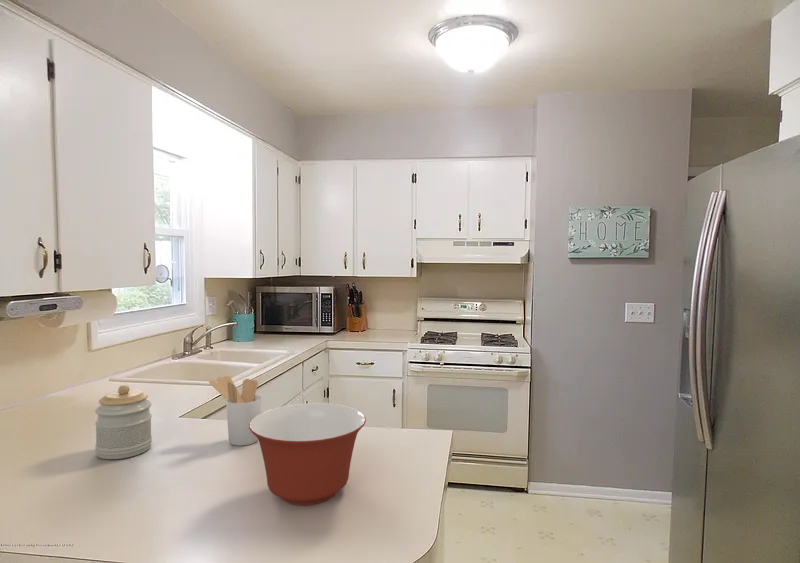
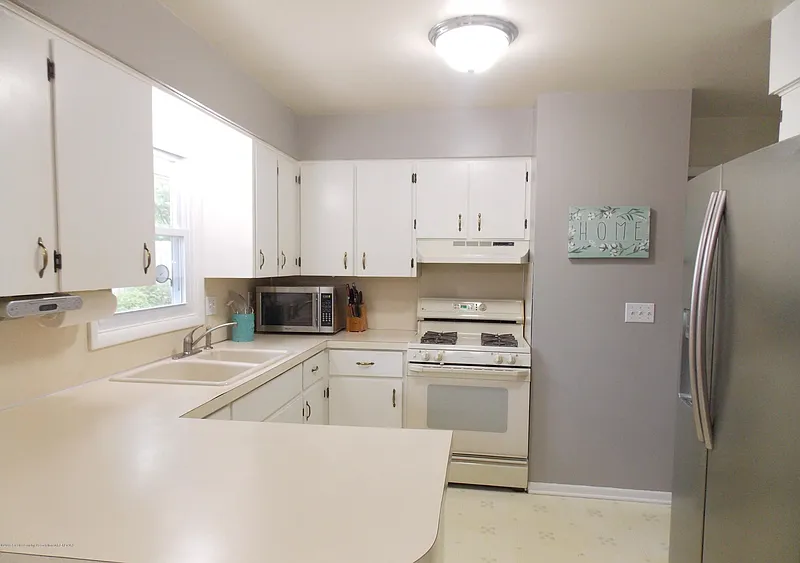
- mixing bowl [249,402,367,506]
- utensil holder [208,375,263,447]
- jar [94,384,153,460]
